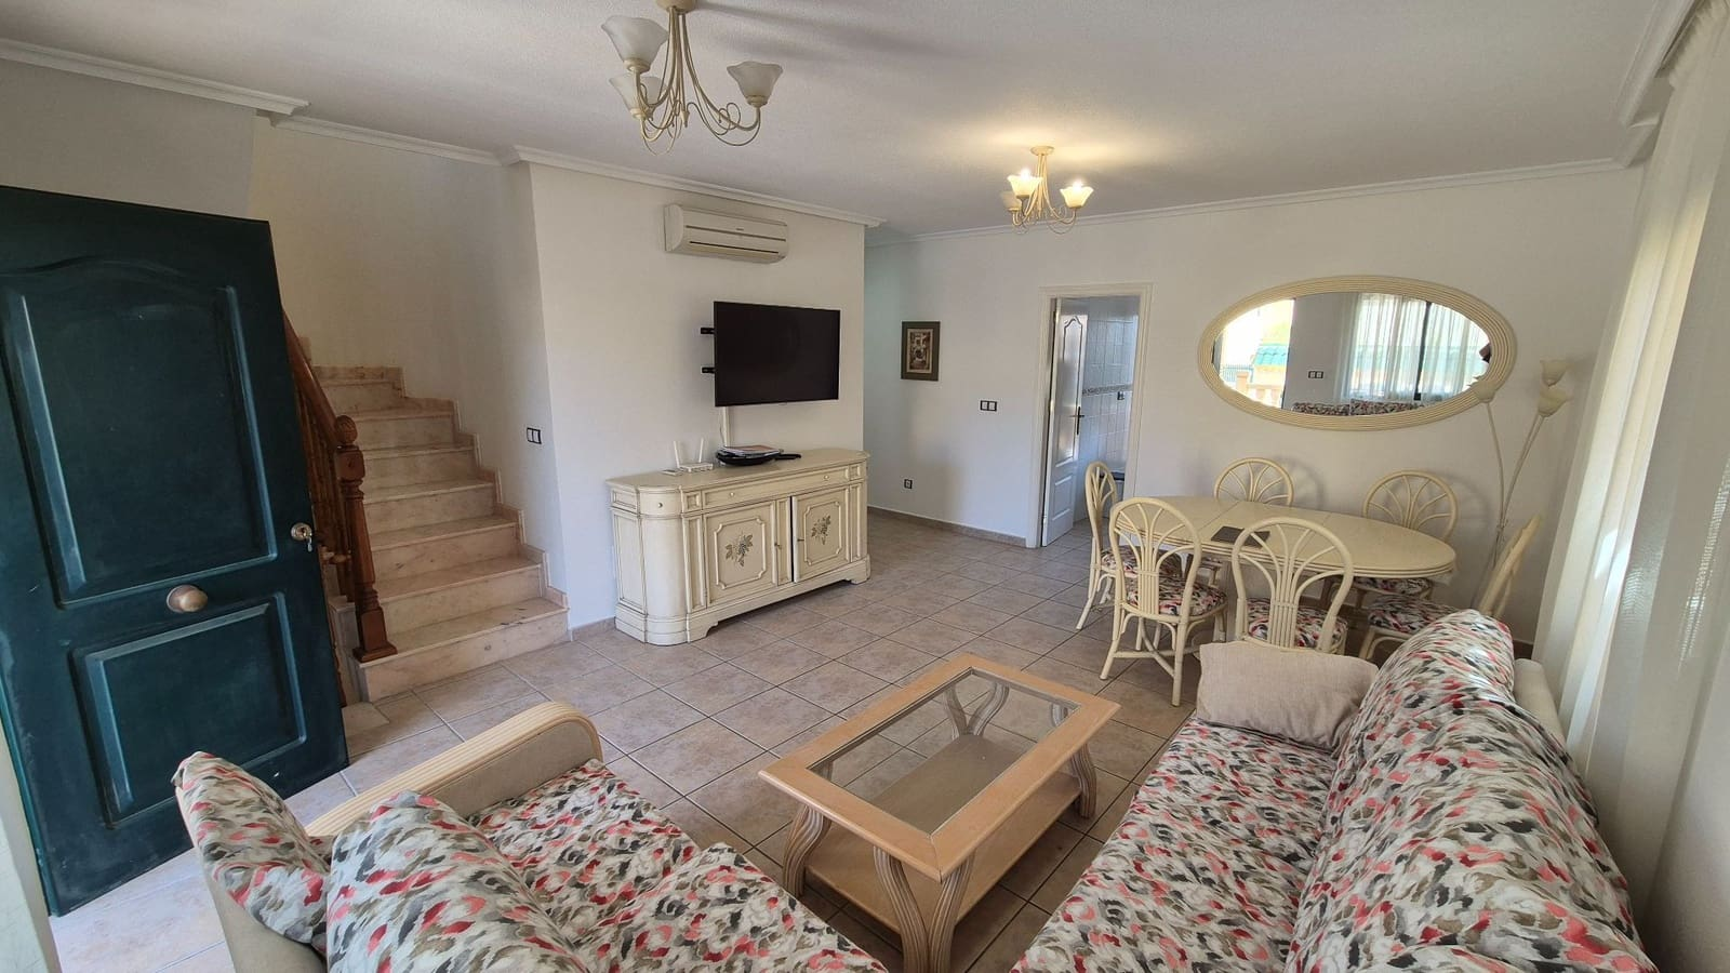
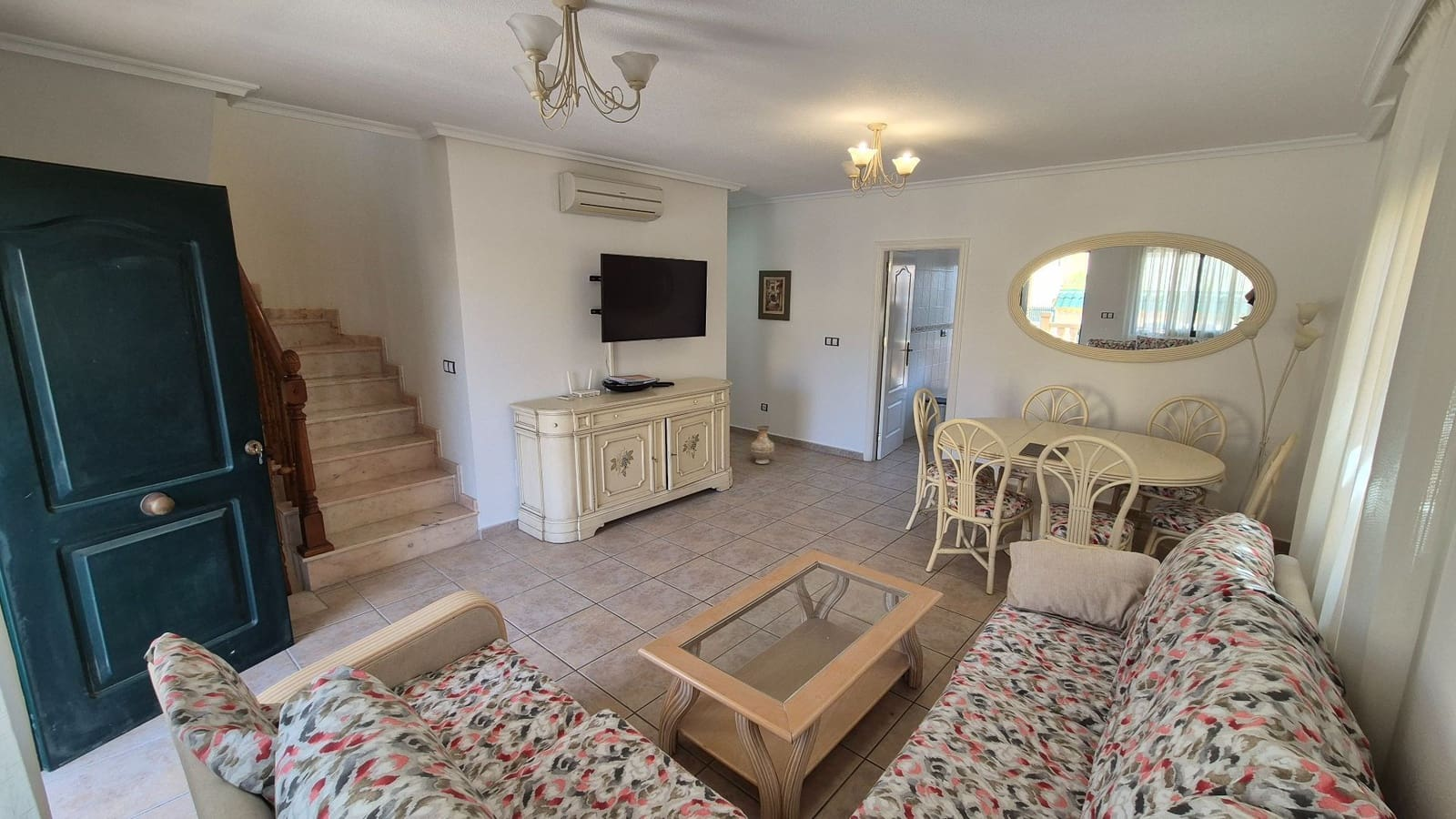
+ vase [750,425,775,465]
